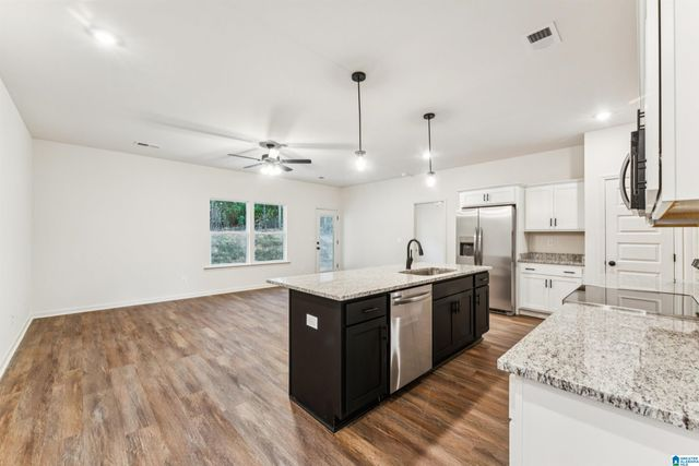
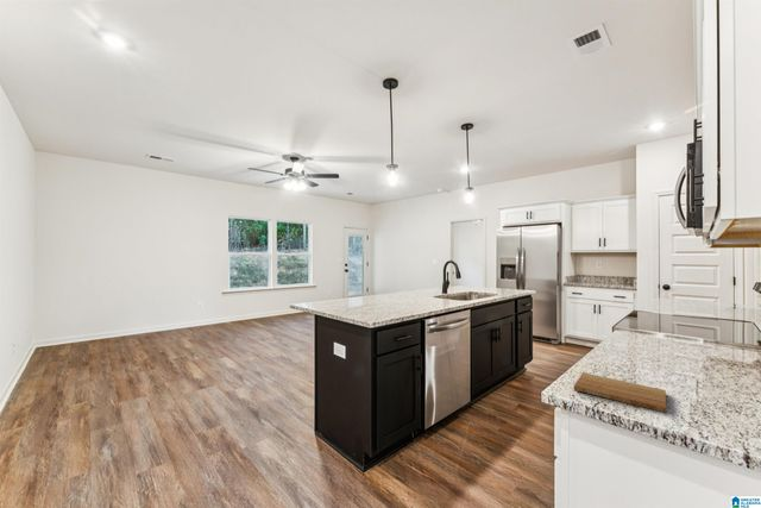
+ cutting board [573,371,667,414]
